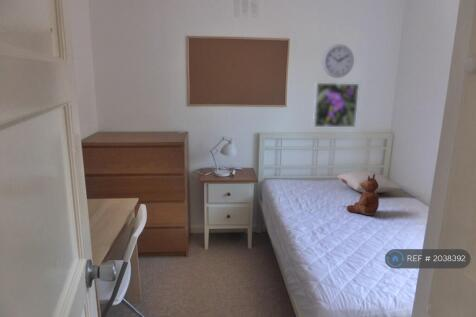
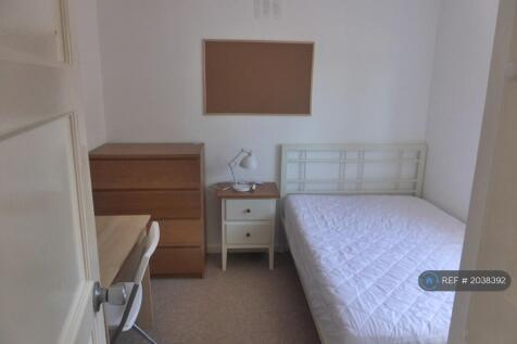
- toy [346,174,380,216]
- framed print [312,82,360,128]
- wall clock [321,43,355,79]
- pillow [336,170,404,194]
